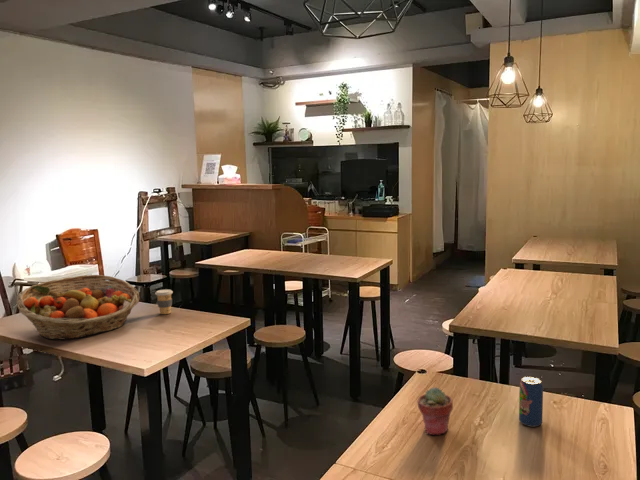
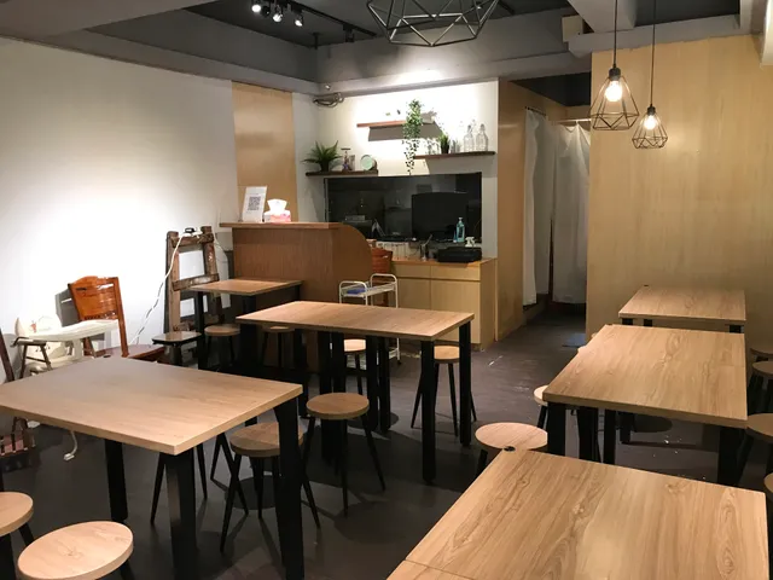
- beverage can [518,376,544,427]
- potted succulent [417,386,454,436]
- fruit basket [16,274,140,340]
- coffee cup [154,288,174,315]
